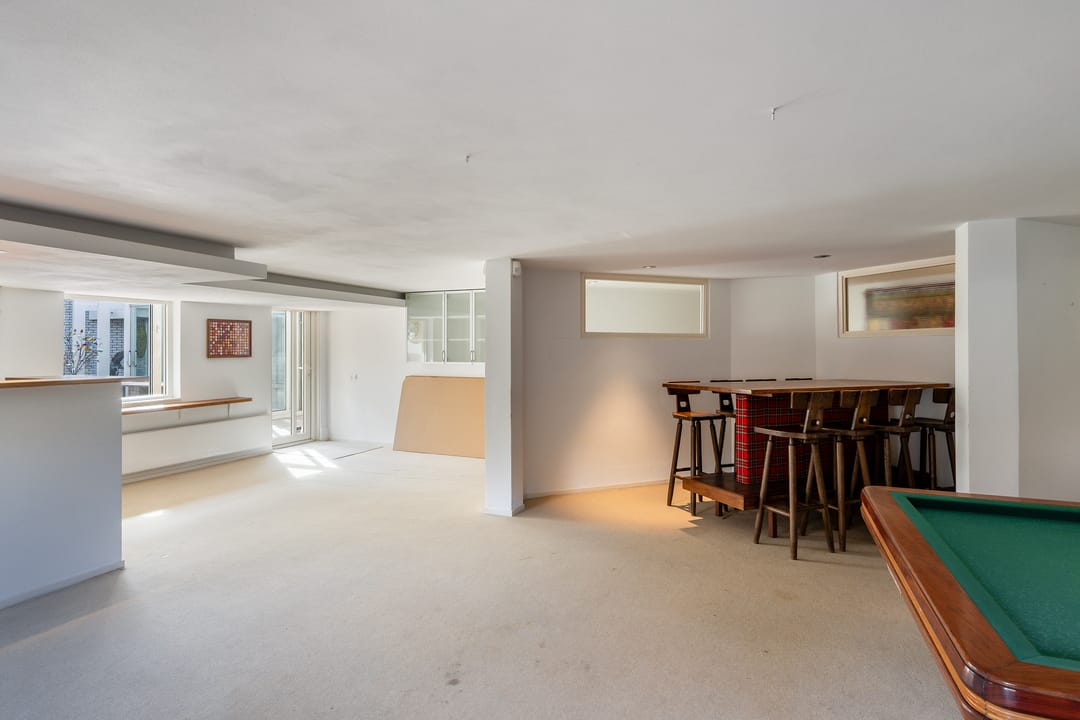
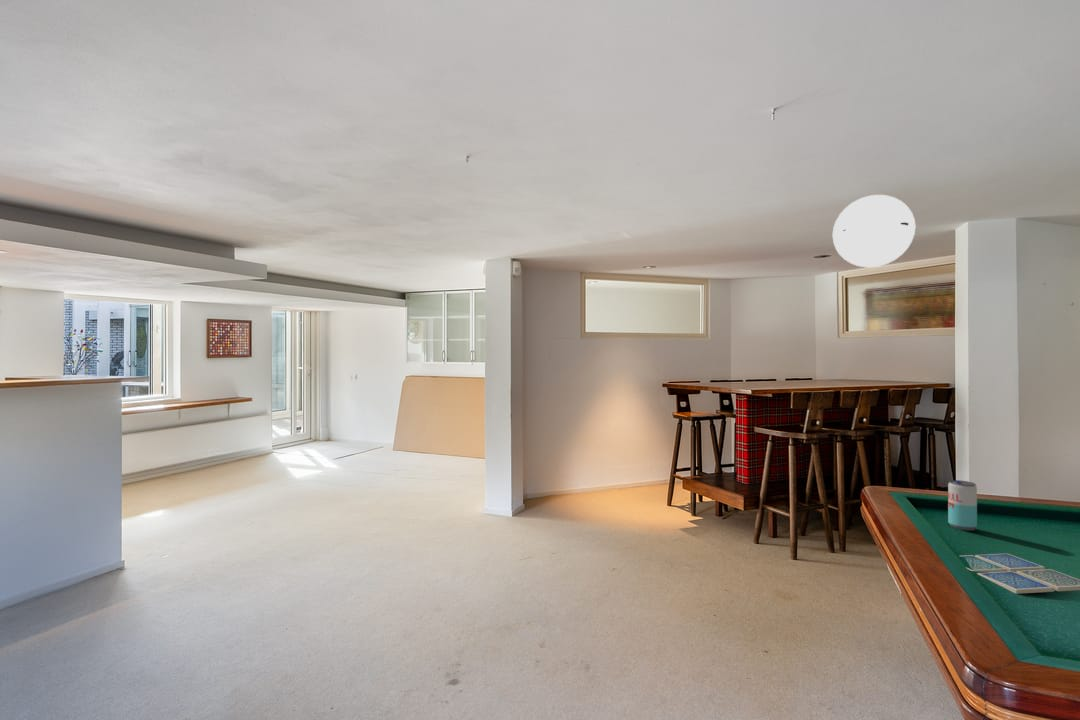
+ beverage can [947,479,978,532]
+ ceiling light [832,194,916,268]
+ drink coaster [960,553,1080,595]
